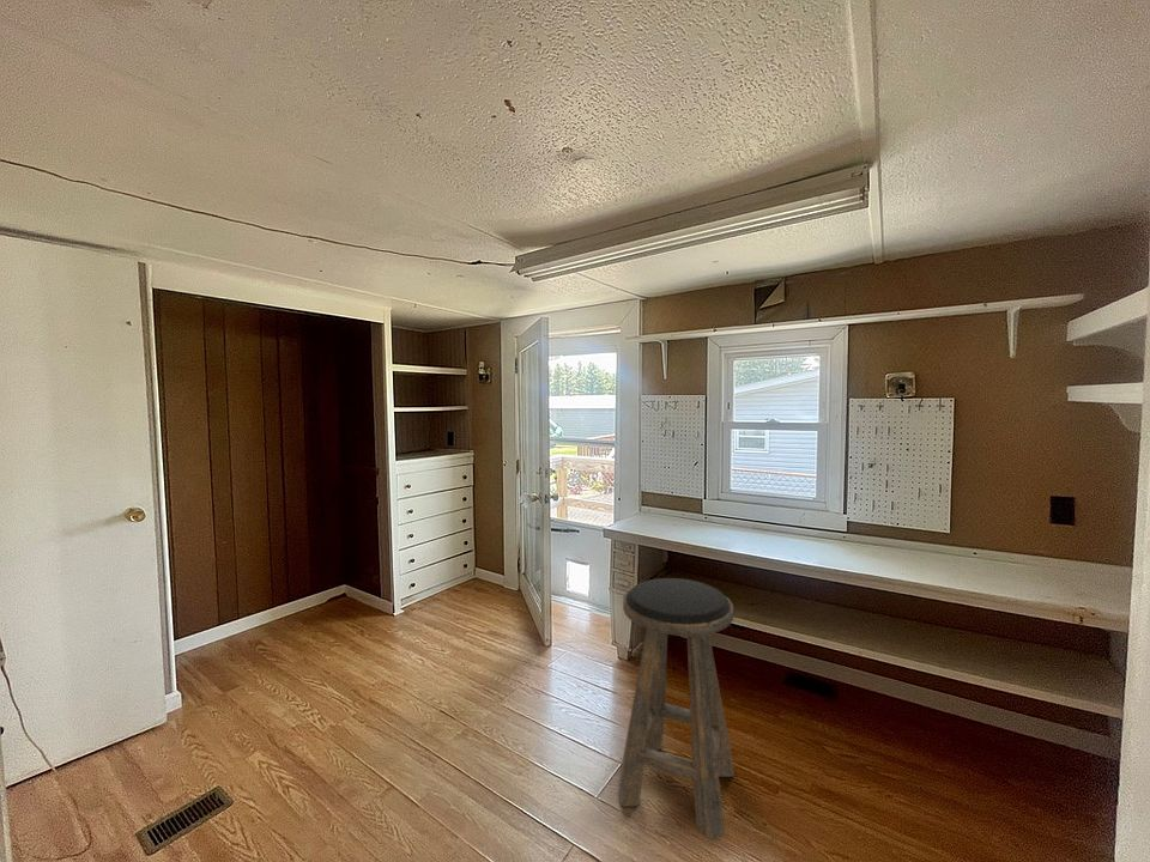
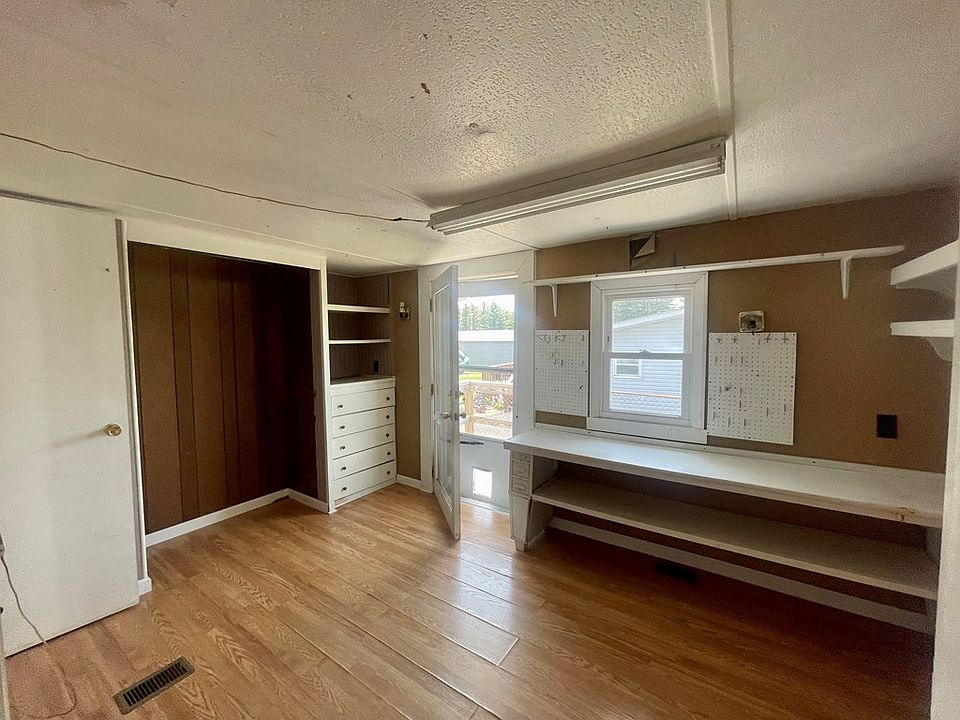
- stool [617,577,736,842]
